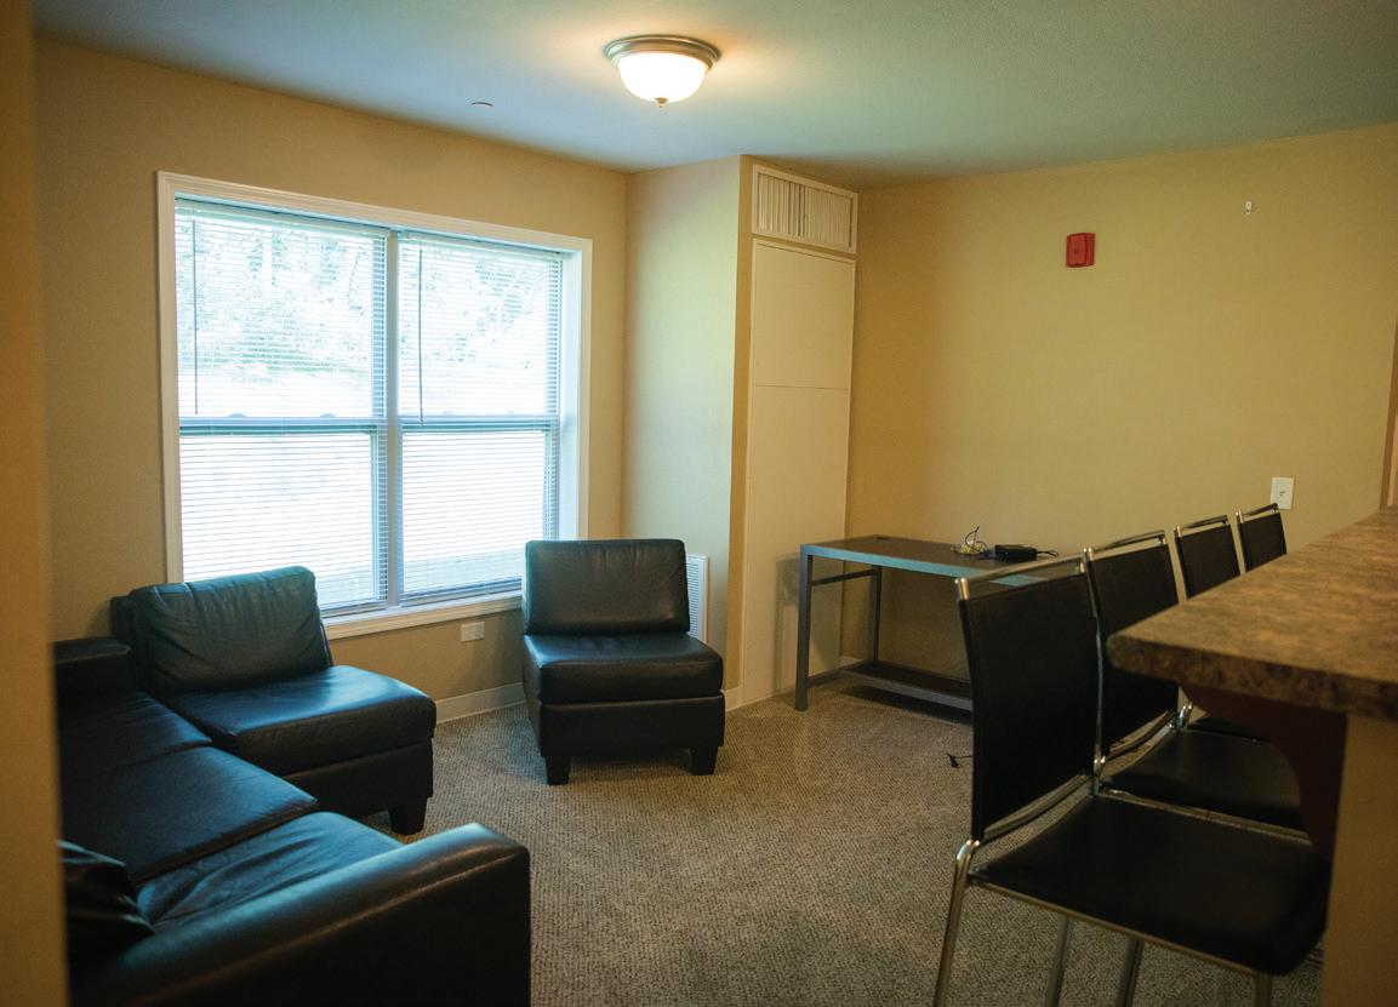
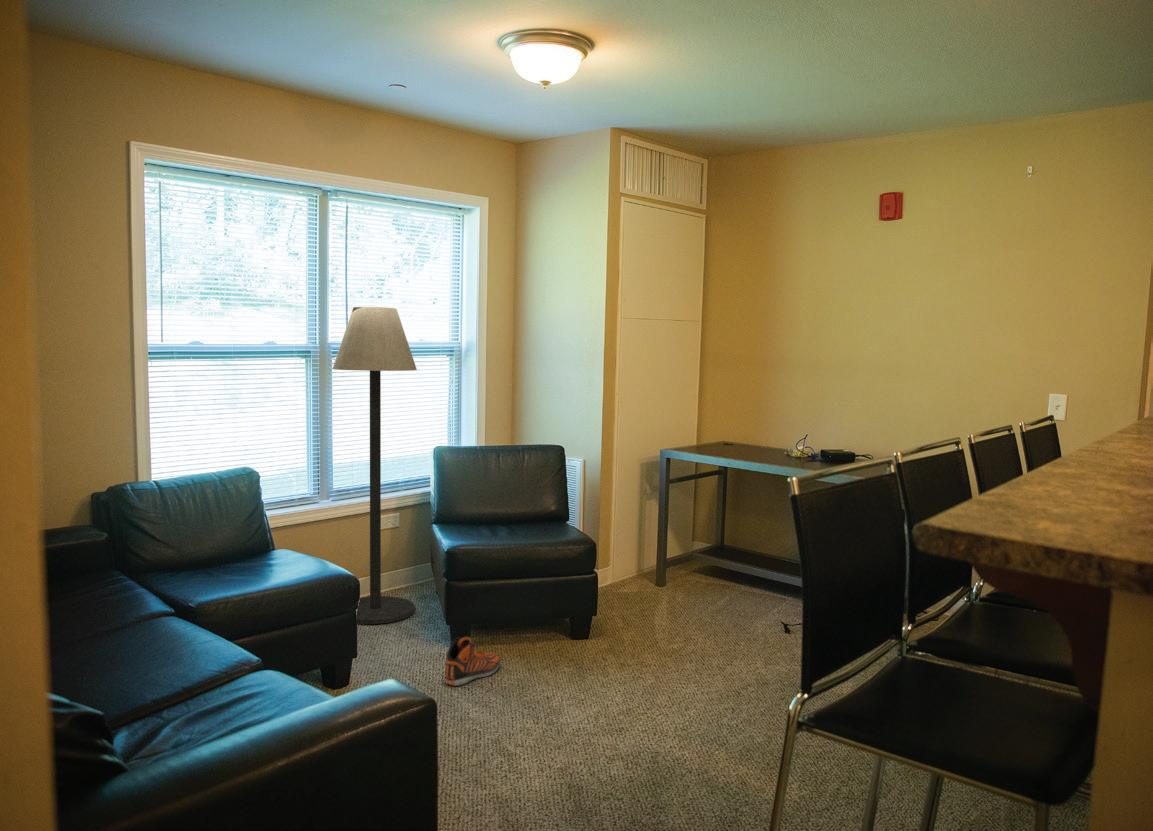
+ sneaker [444,636,501,687]
+ floor lamp [332,306,418,625]
